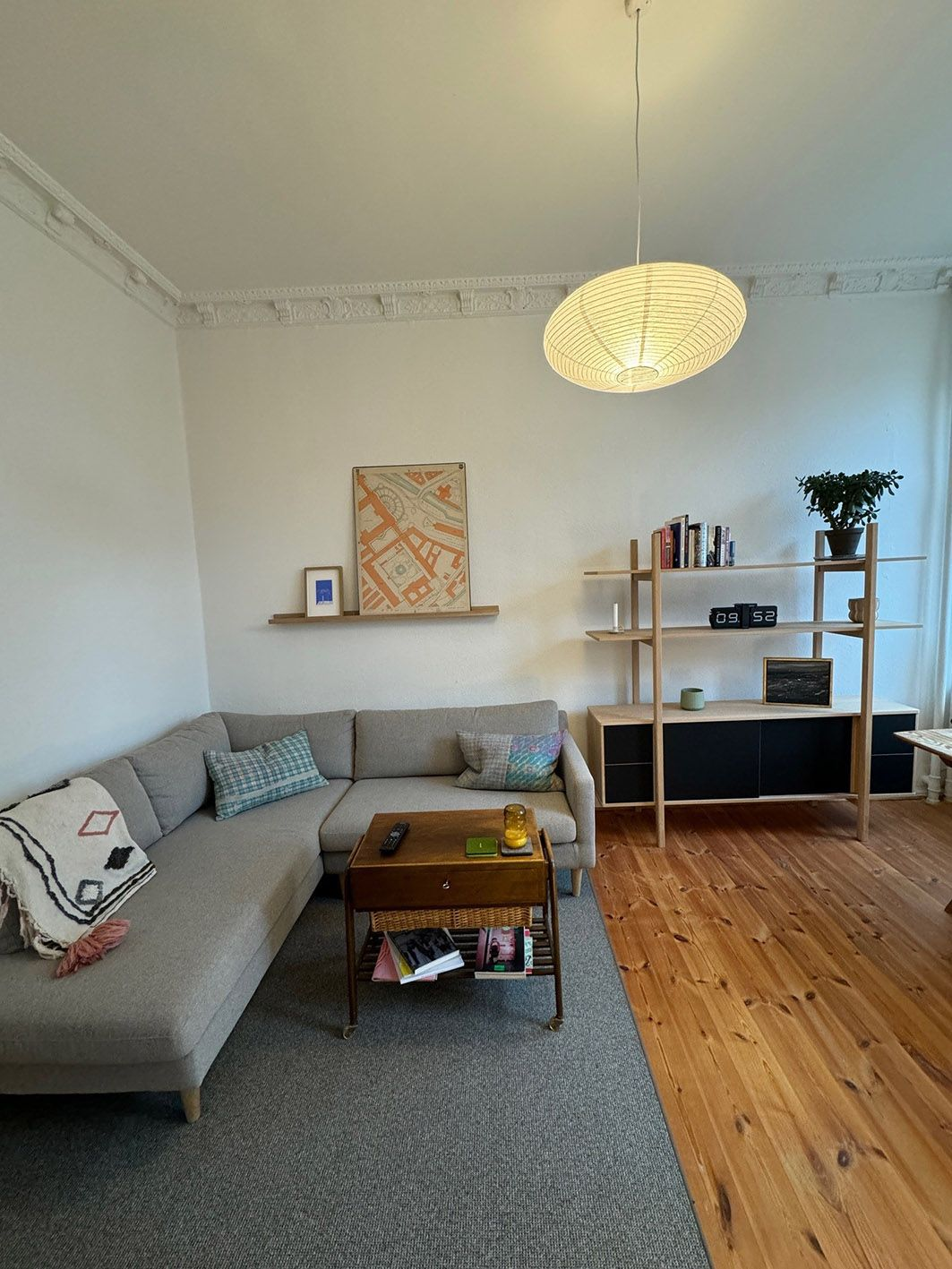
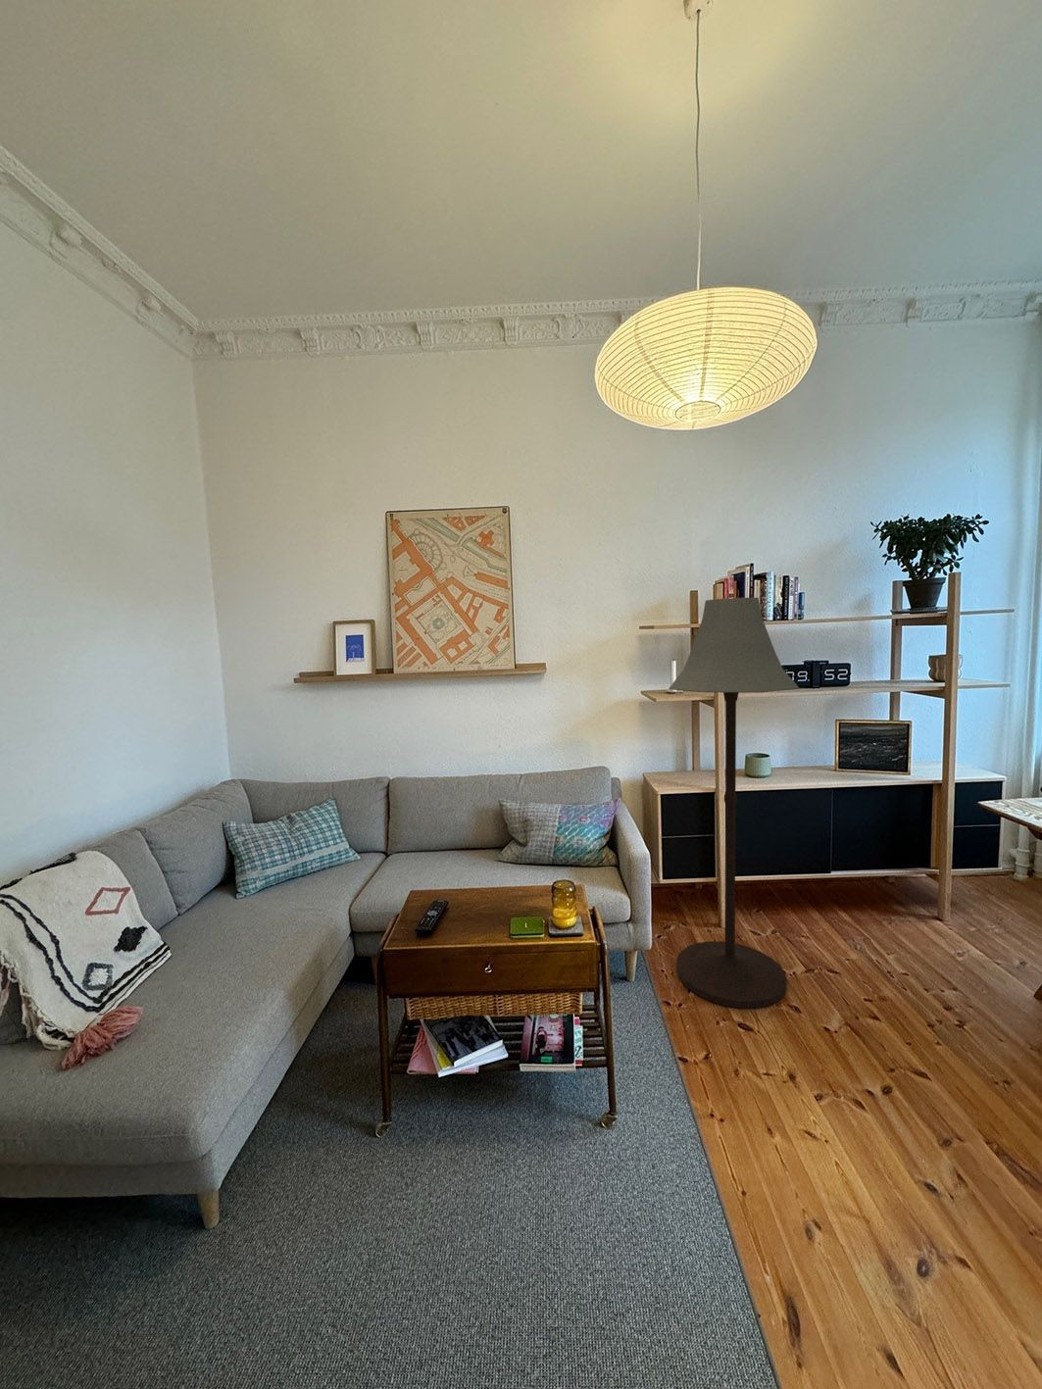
+ floor lamp [668,597,800,1009]
